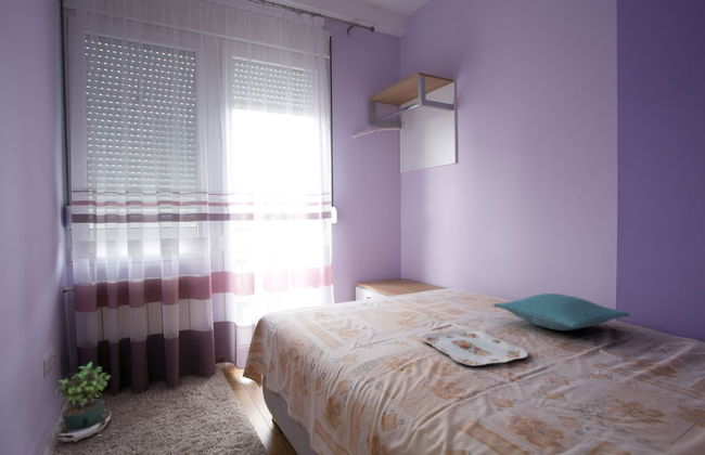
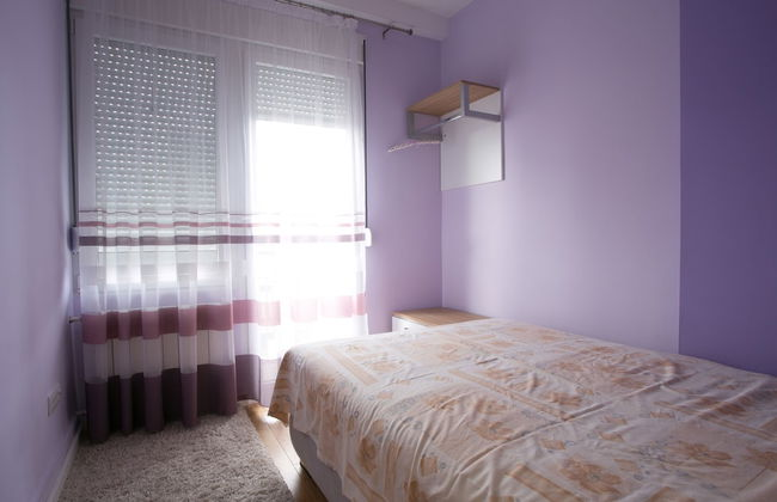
- pillow [492,292,631,332]
- potted plant [53,361,119,443]
- serving tray [420,328,528,367]
